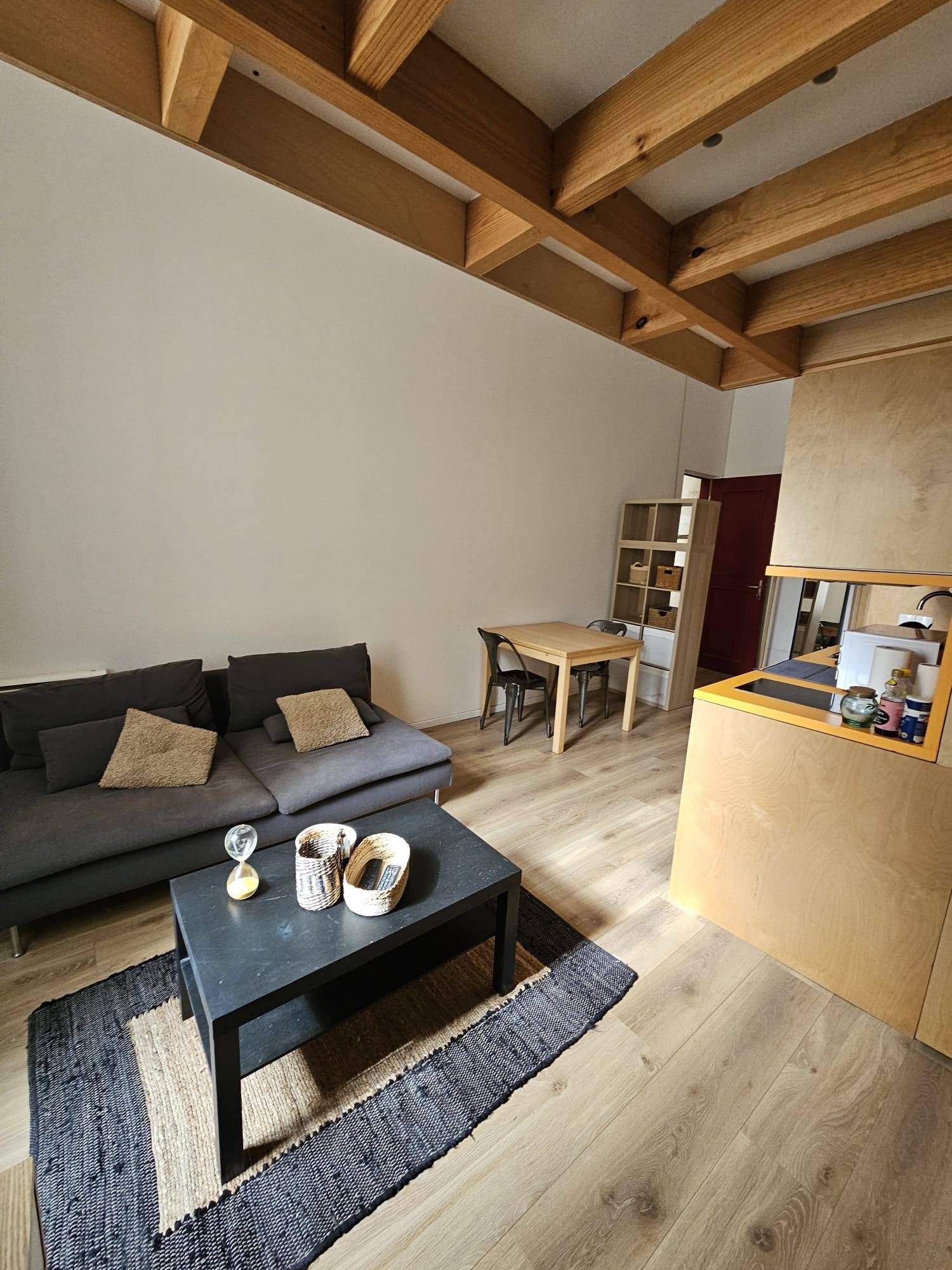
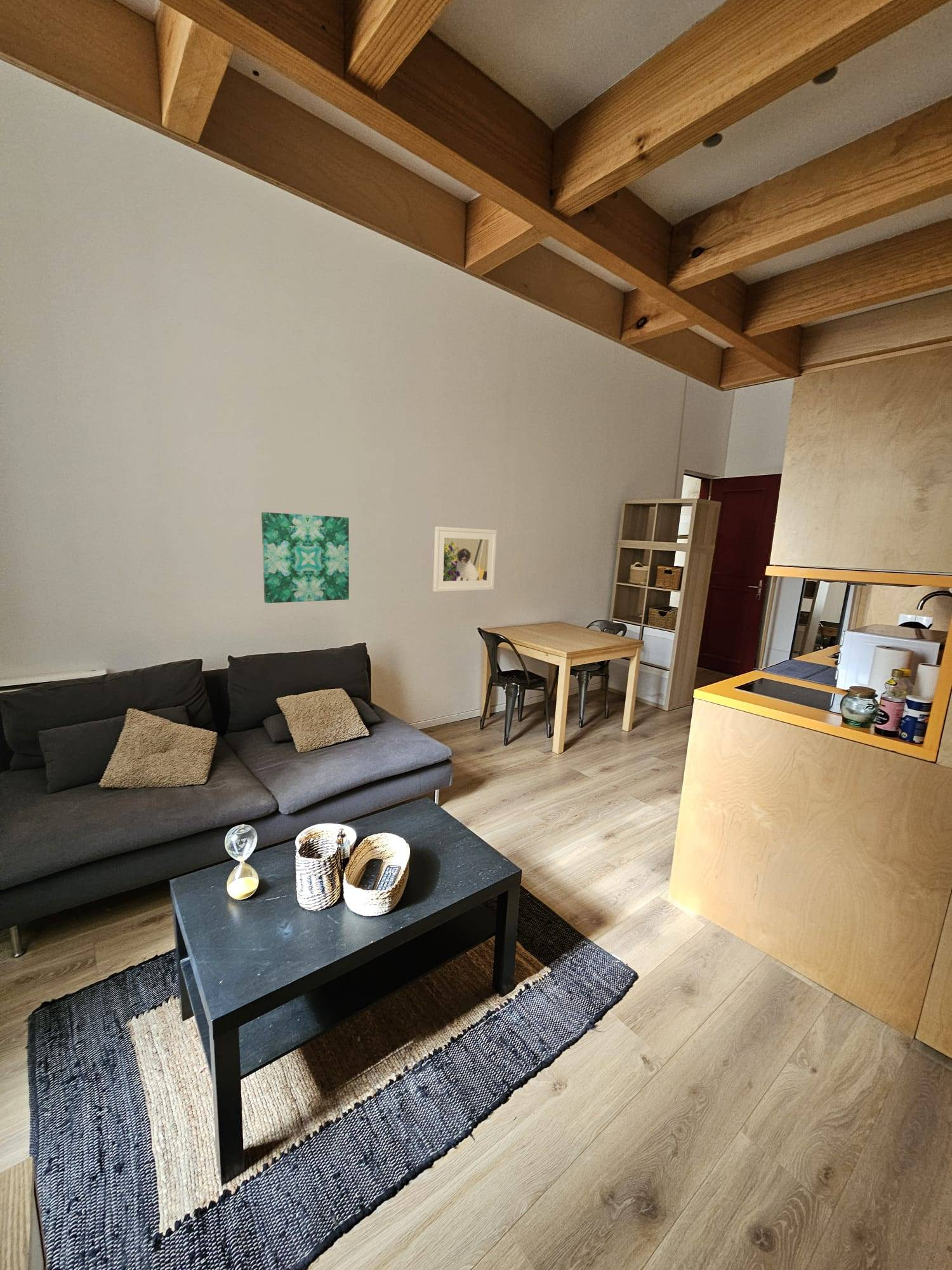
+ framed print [432,526,498,592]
+ wall art [261,512,350,604]
